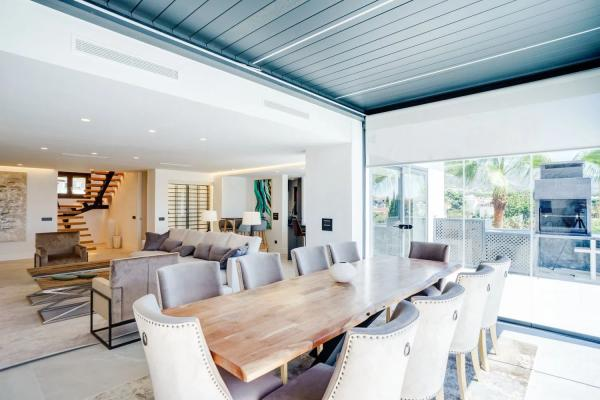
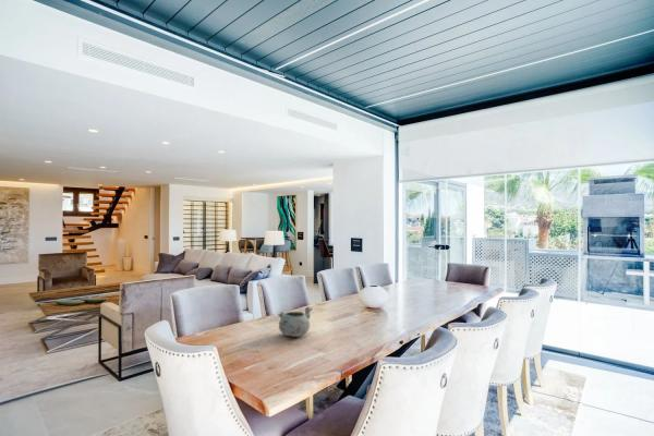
+ decorative bowl [277,305,314,338]
